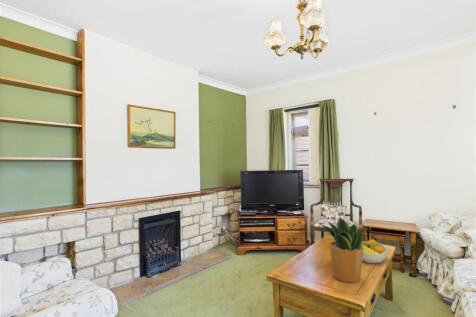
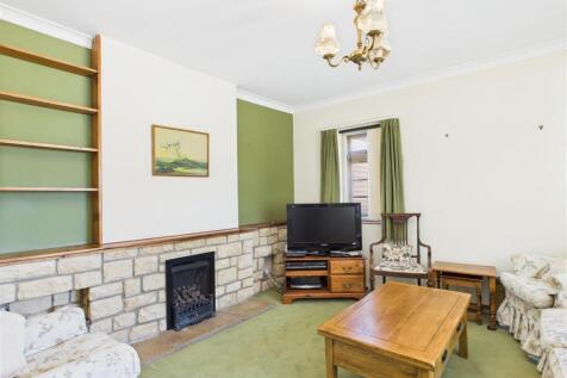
- potted plant [319,216,369,284]
- fruit bowl [361,238,389,264]
